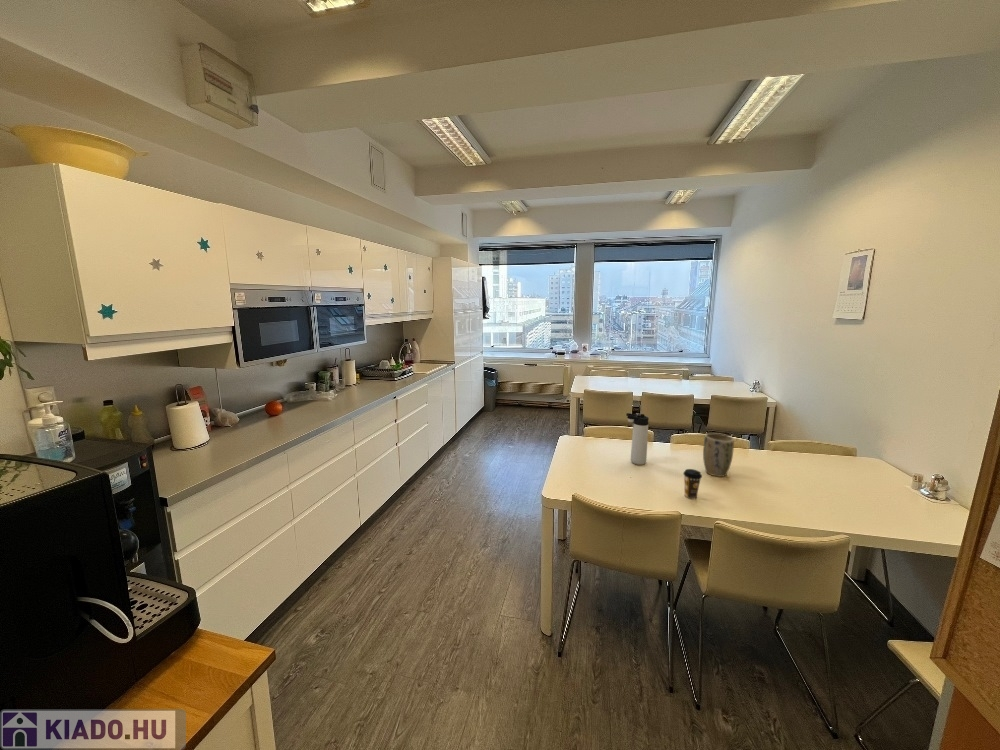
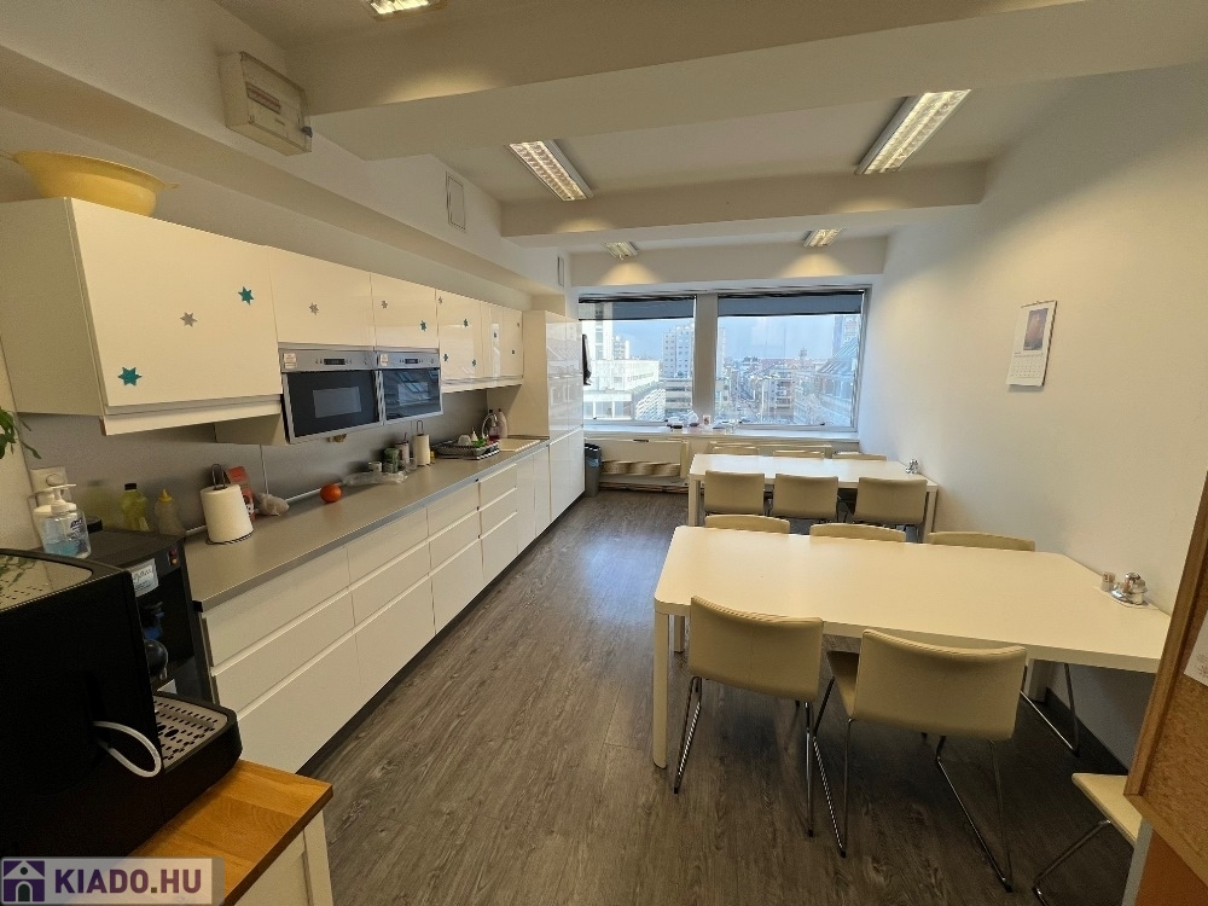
- plant pot [702,432,735,478]
- coffee cup [682,468,703,500]
- thermos bottle [625,412,650,466]
